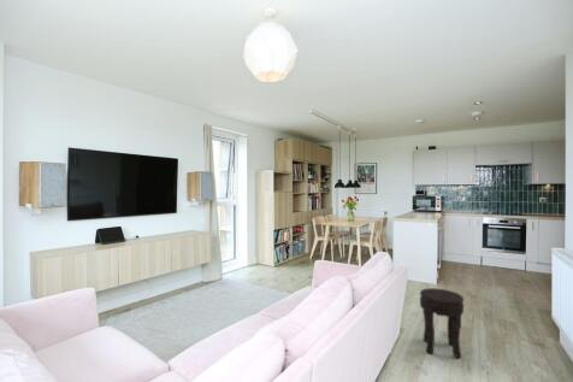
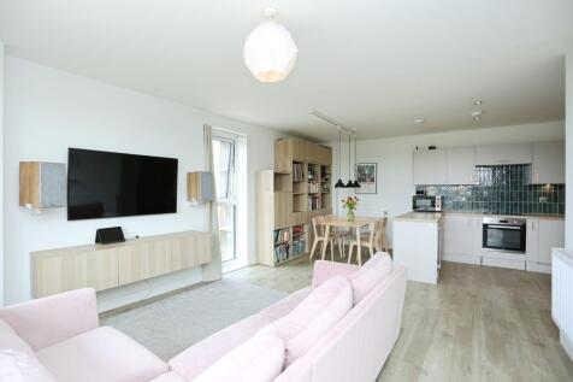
- side table [419,287,465,359]
